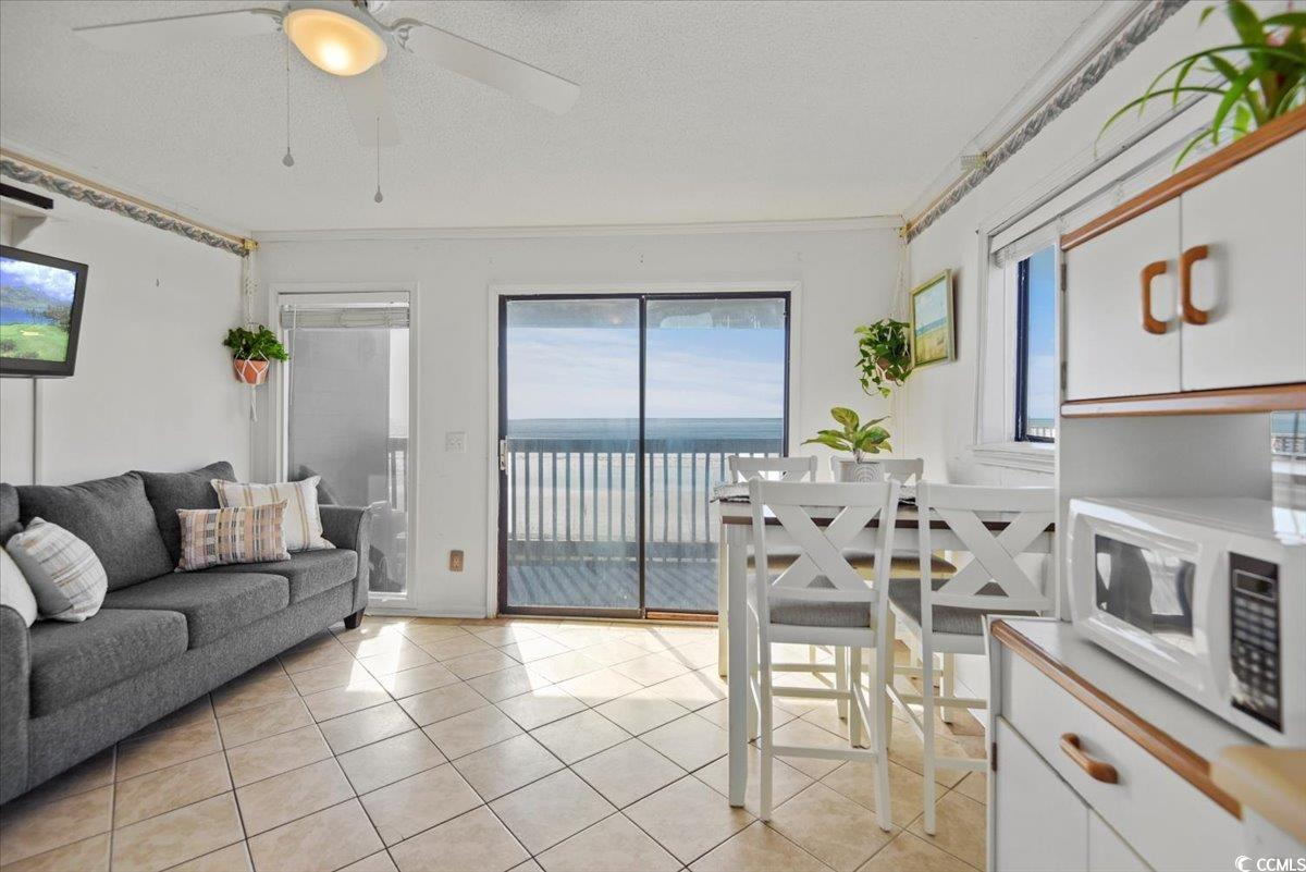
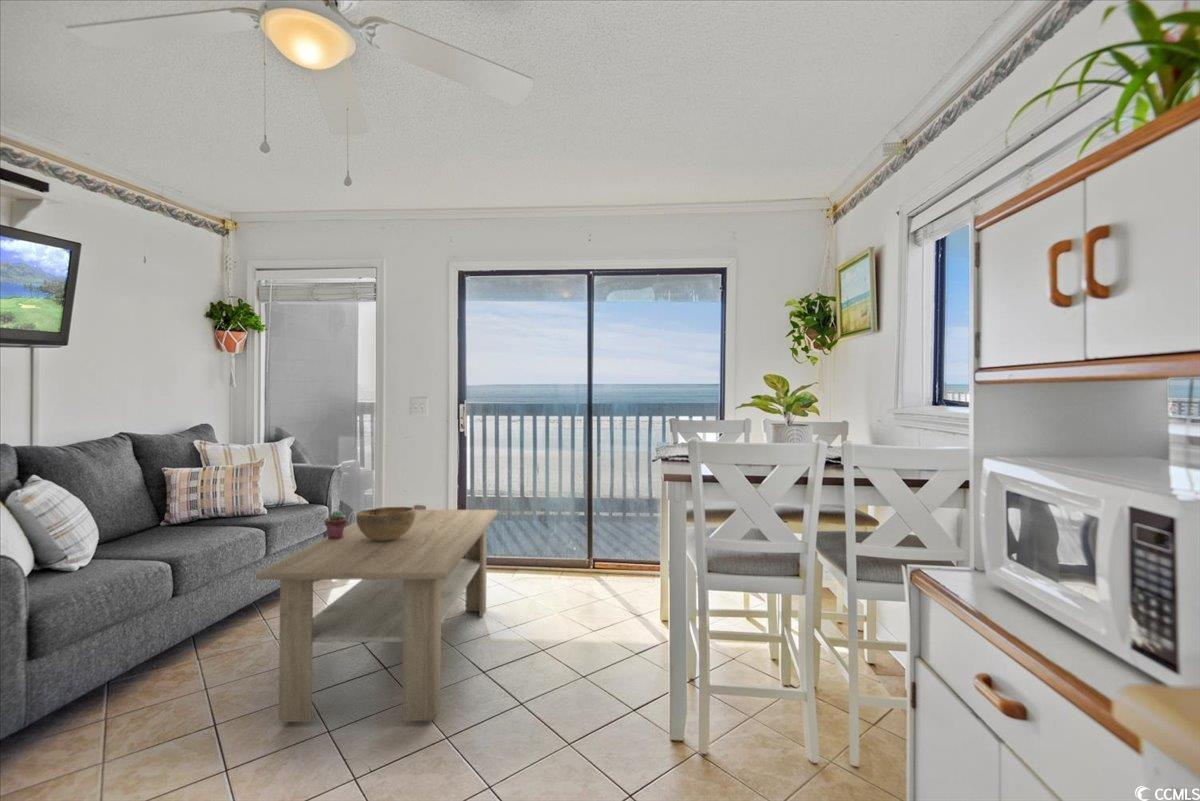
+ coffee table [255,509,499,724]
+ decorative bowl [355,506,416,541]
+ potted succulent [323,510,348,539]
